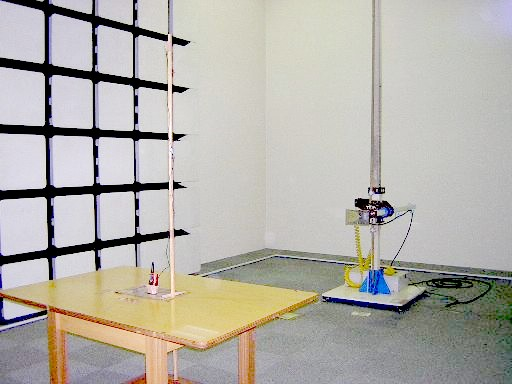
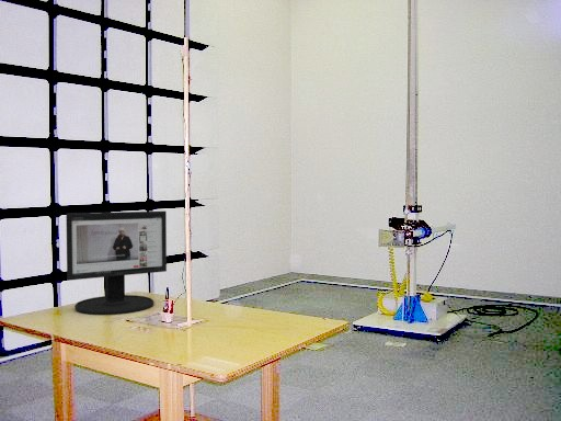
+ computer monitor [65,210,168,316]
